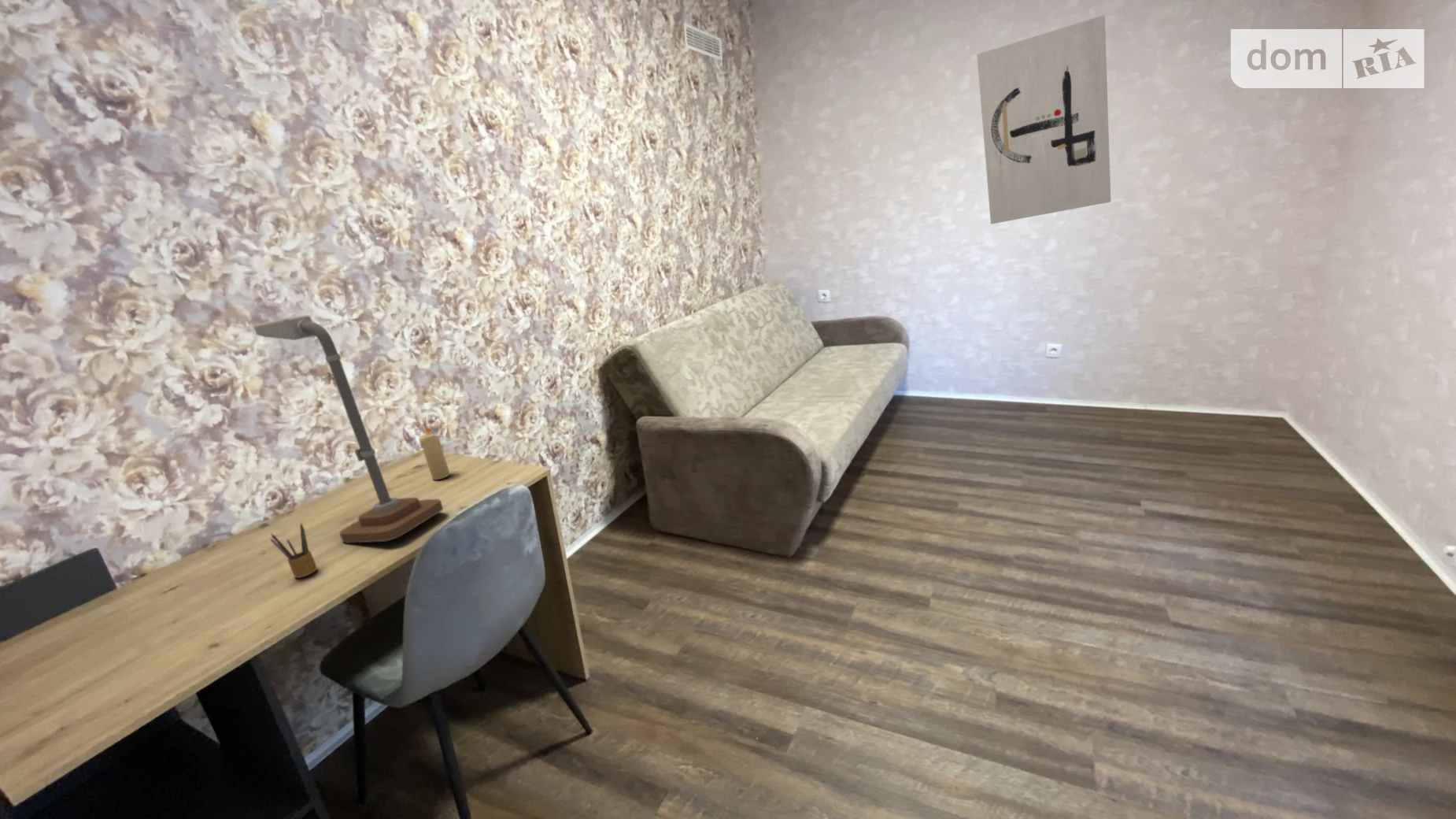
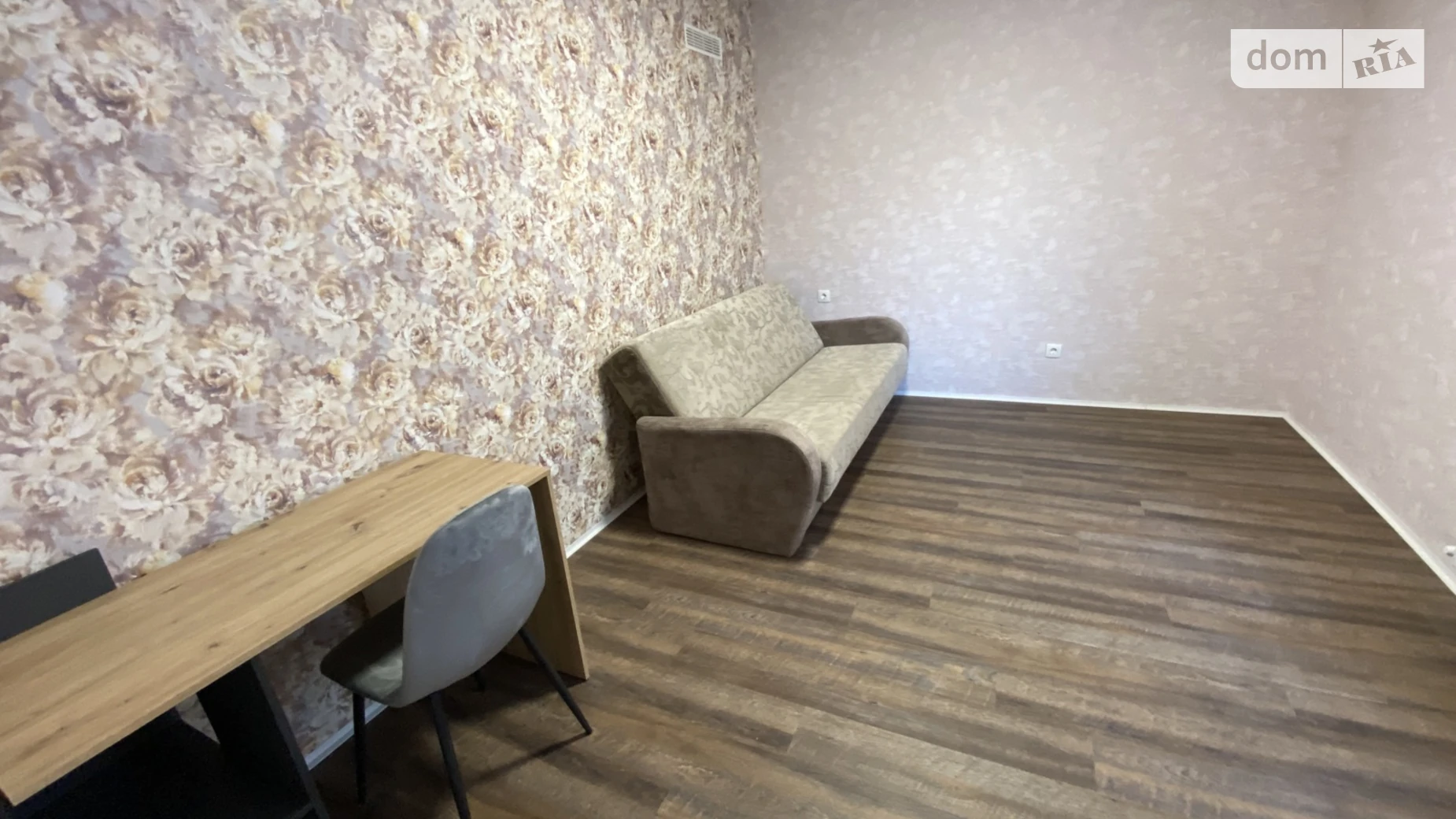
- desk lamp [253,314,444,544]
- wall art [976,14,1111,224]
- candle [418,425,451,480]
- pencil box [269,521,318,579]
